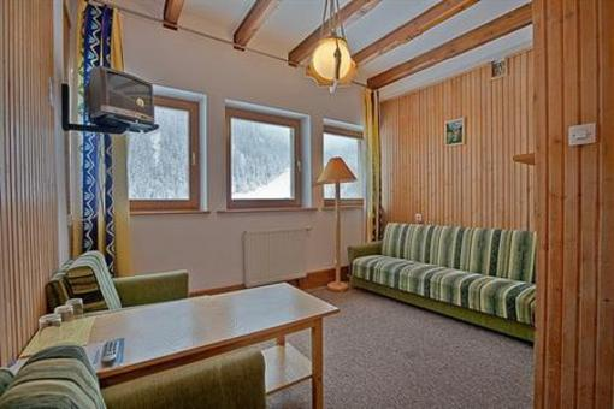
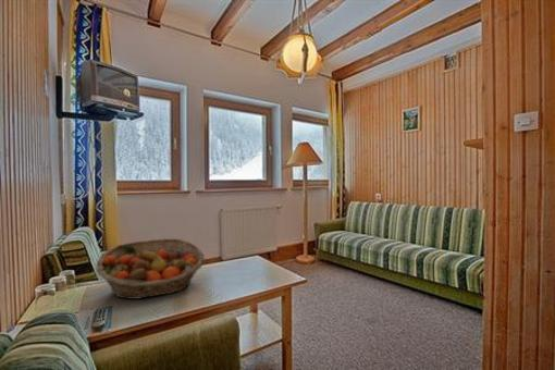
+ fruit basket [95,237,206,300]
